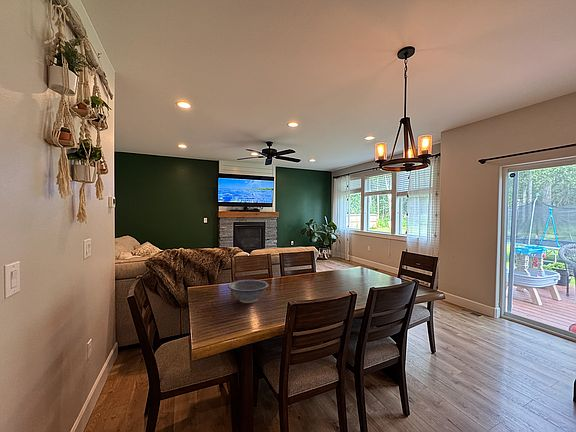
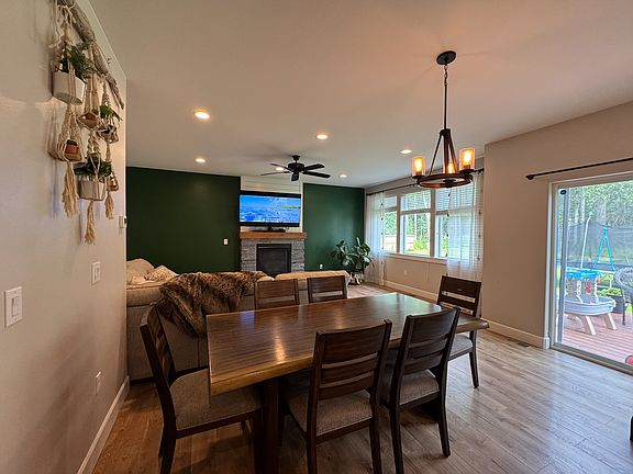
- decorative bowl [227,279,270,304]
